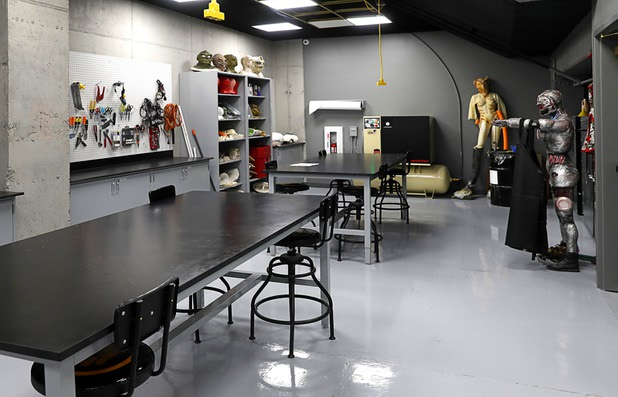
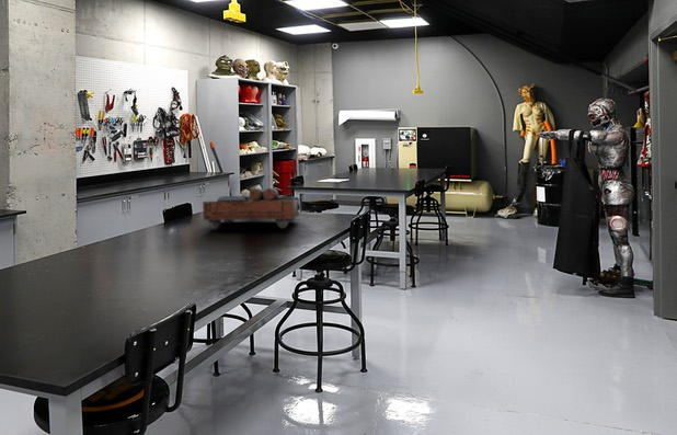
+ toolbox [202,187,301,230]
